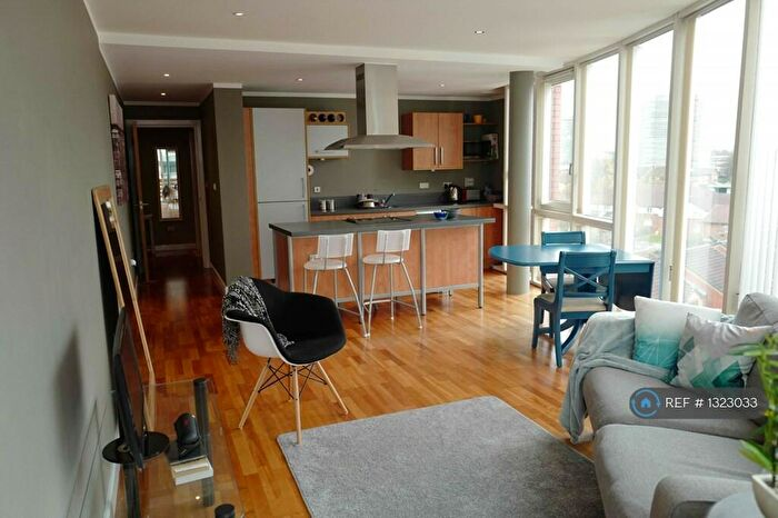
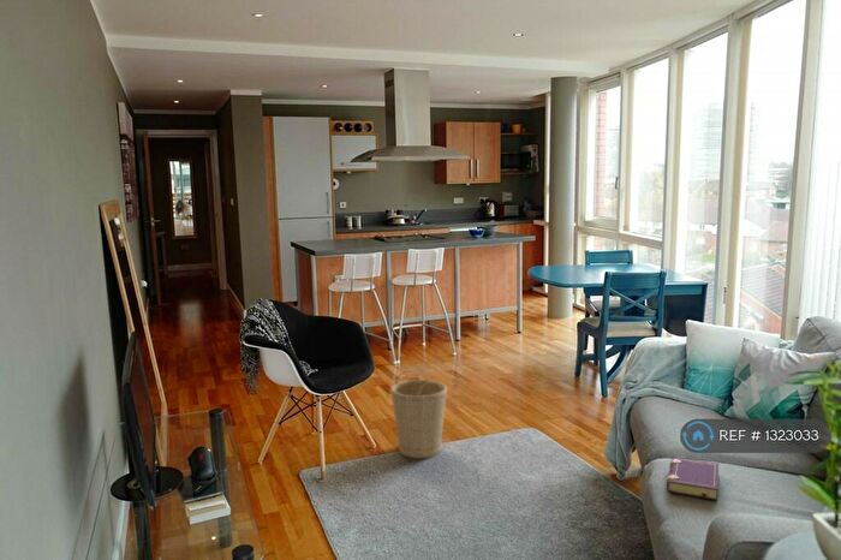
+ book [666,455,720,501]
+ basket [389,369,448,460]
